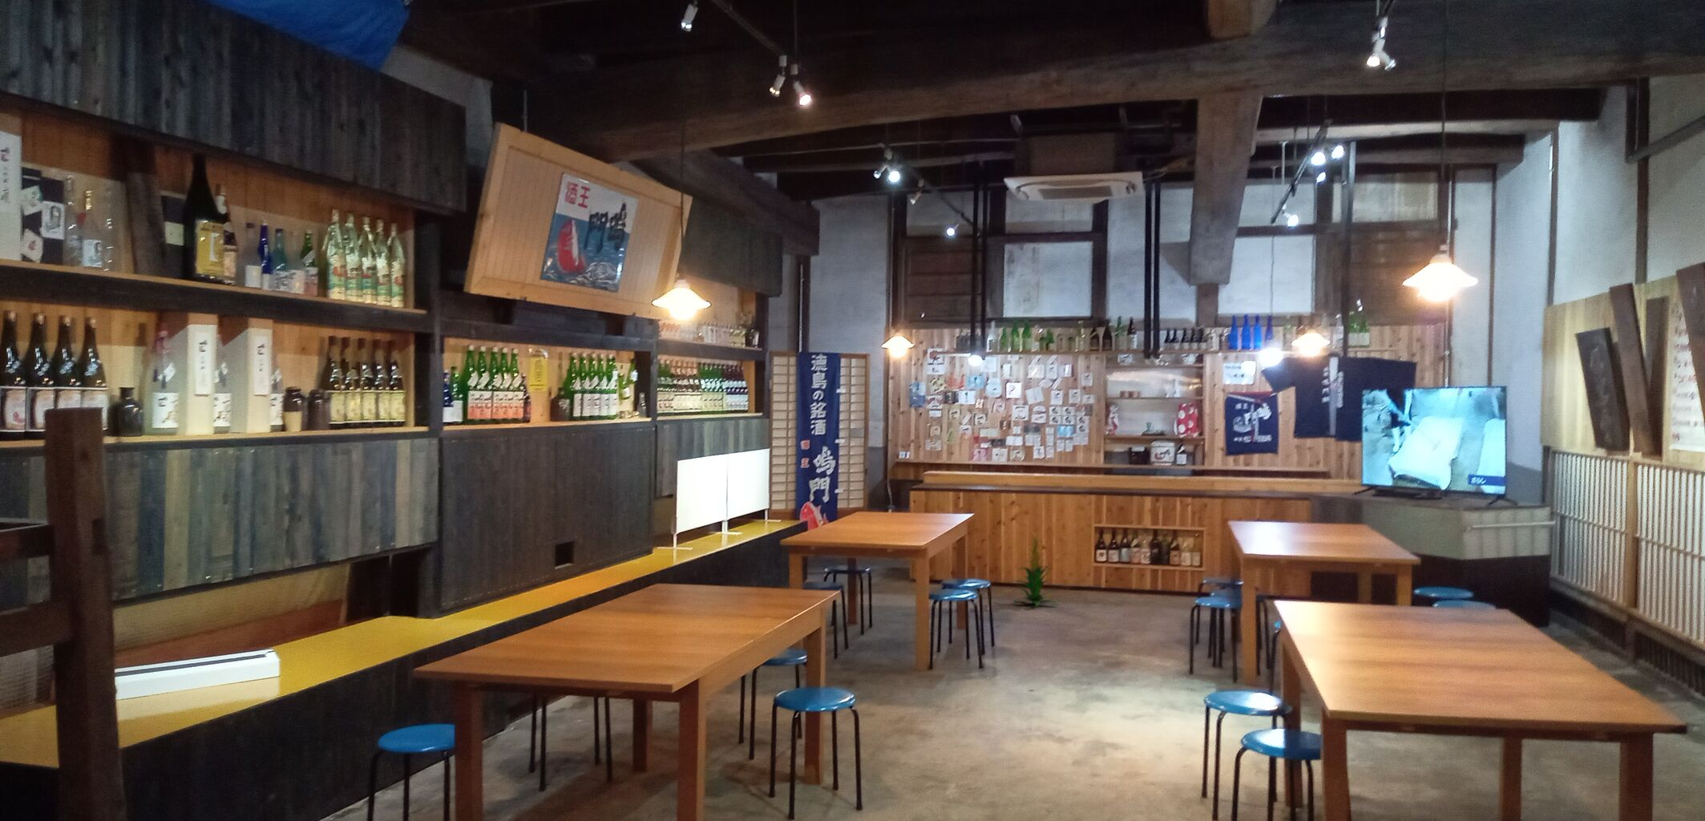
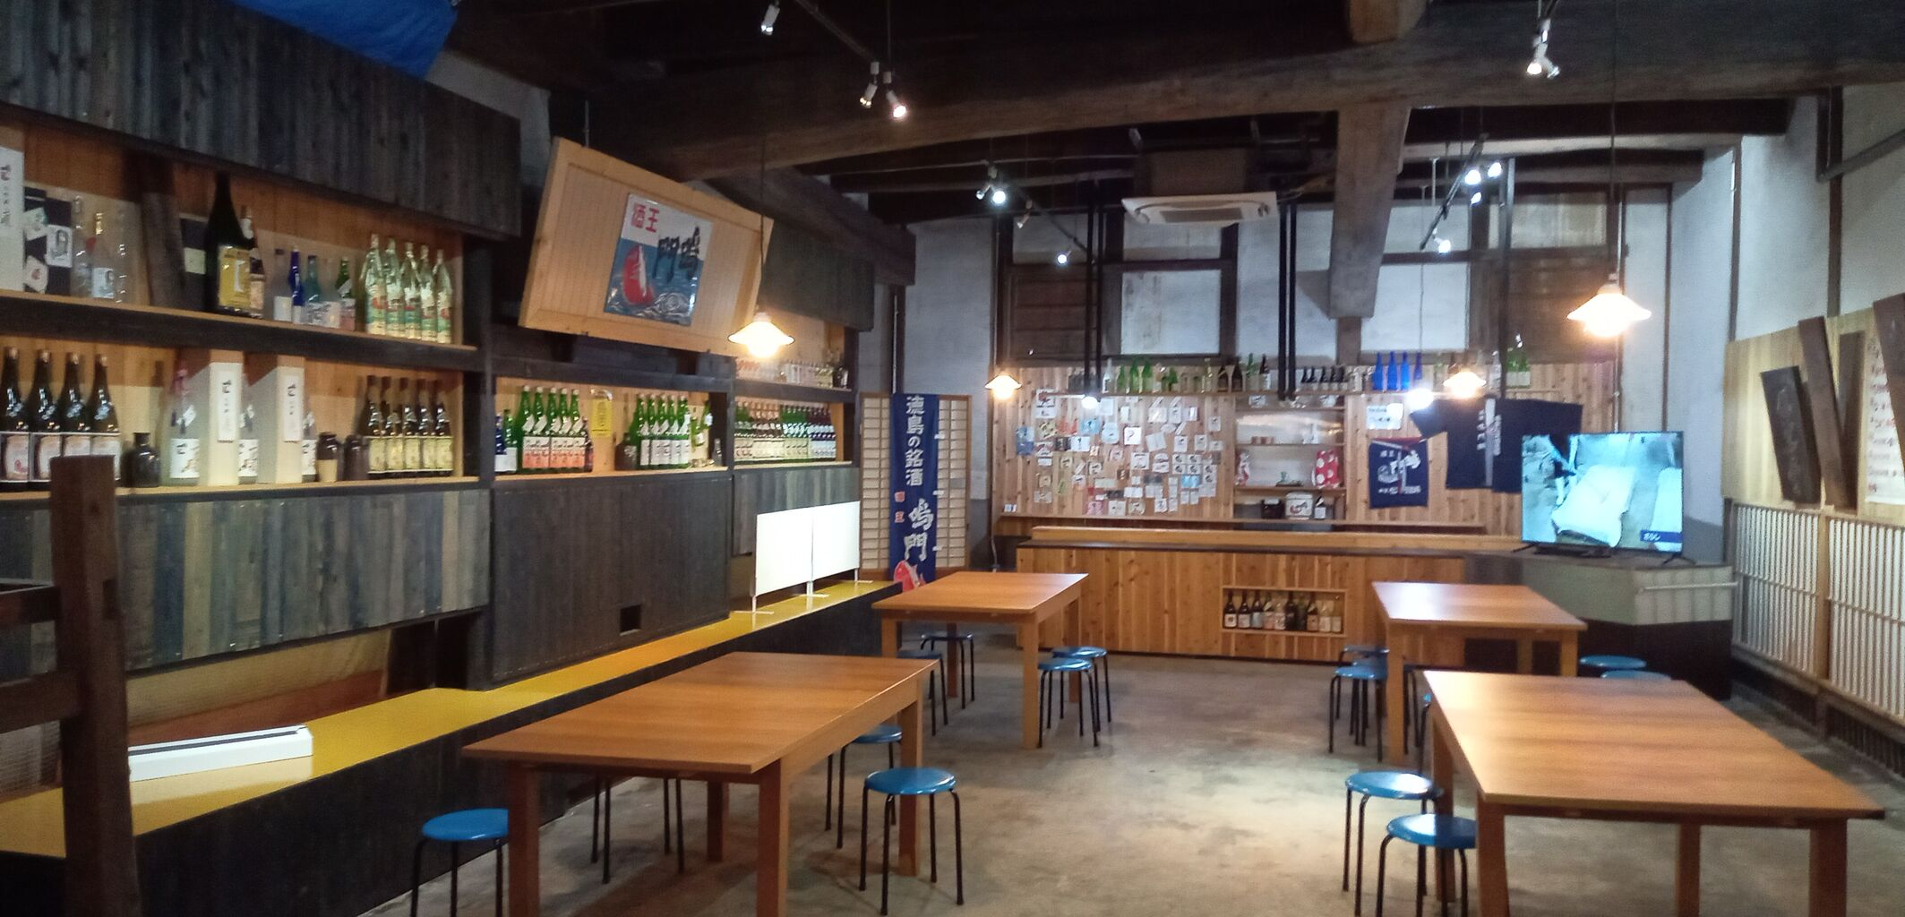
- indoor plant [1011,530,1059,607]
